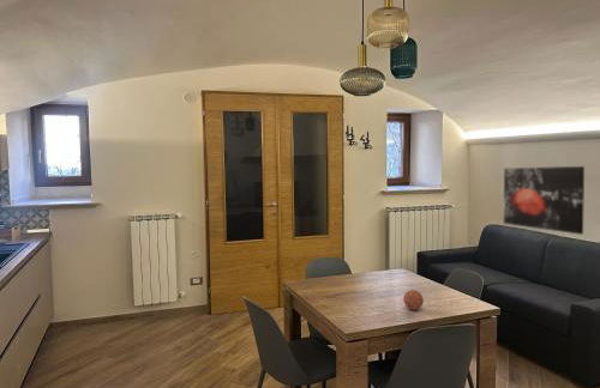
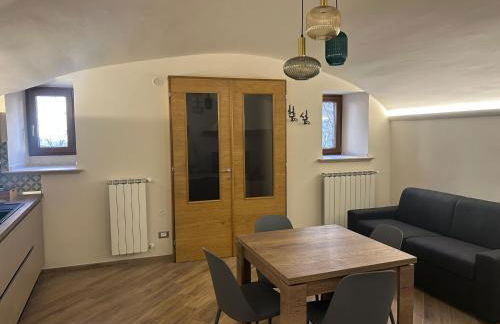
- wall art [503,165,586,236]
- decorative ball [402,289,425,311]
